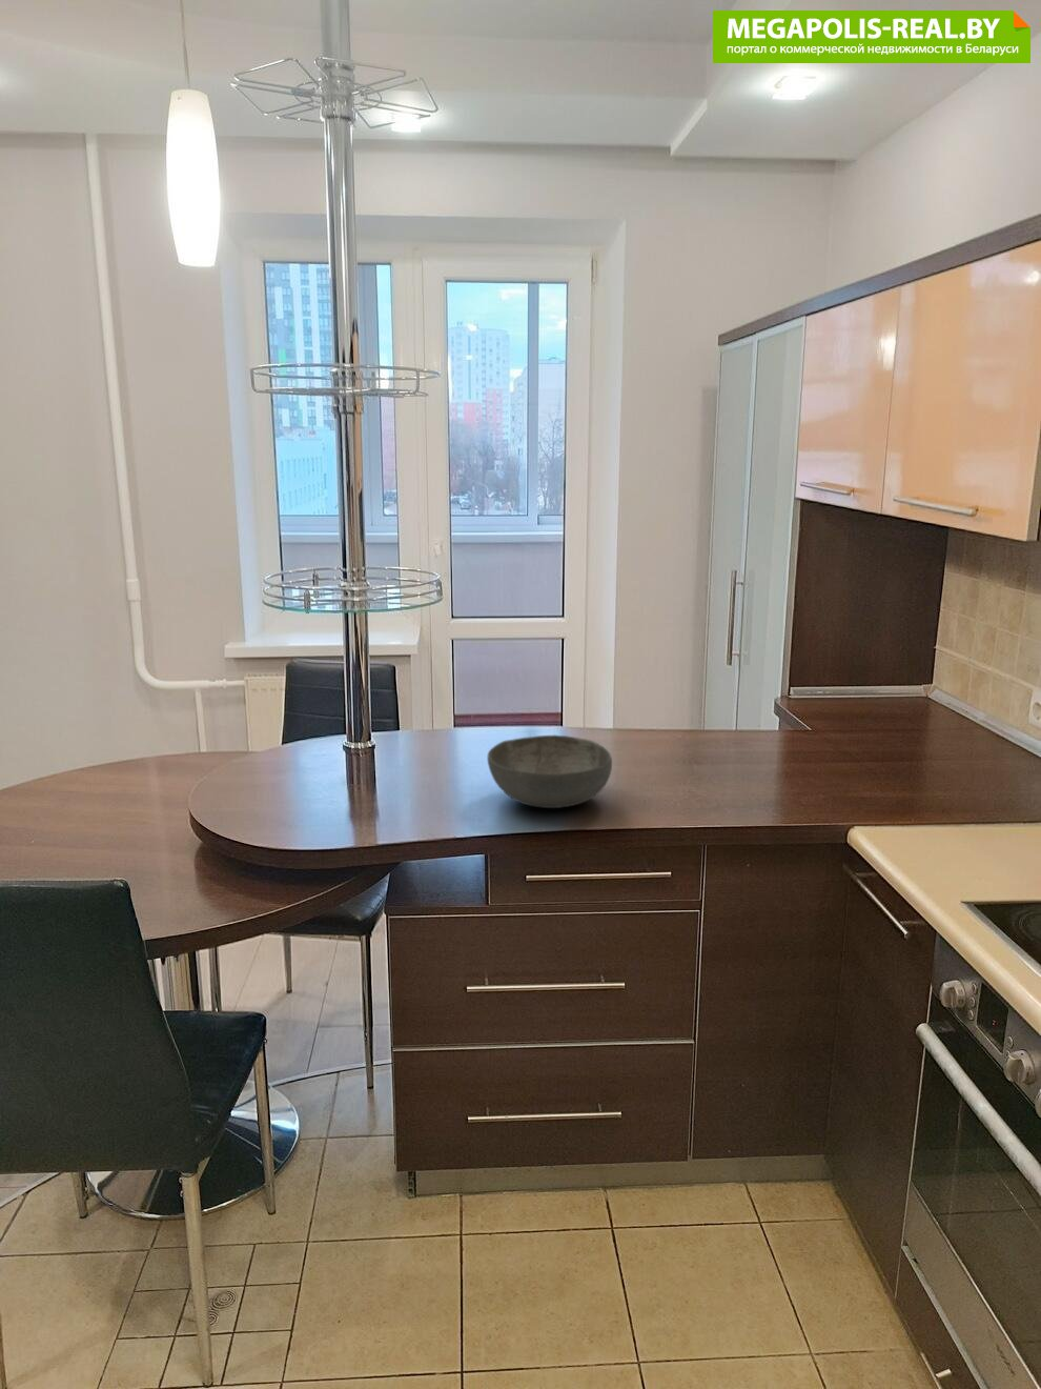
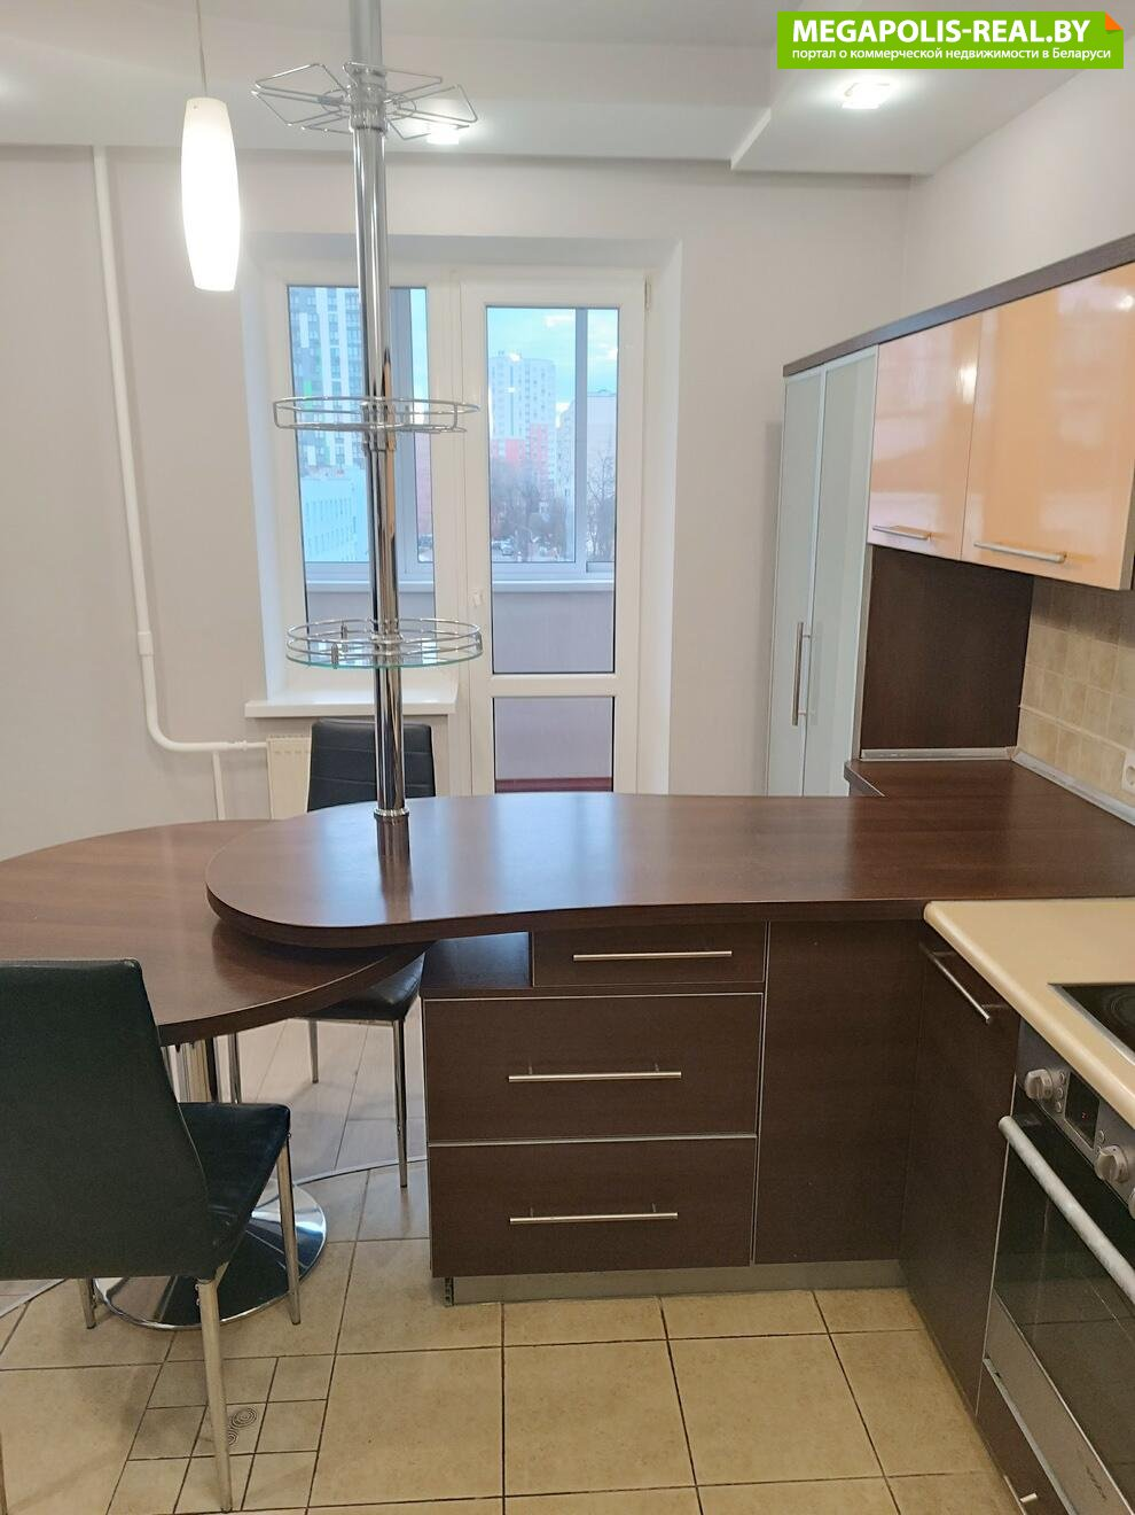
- bowl [486,735,613,809]
